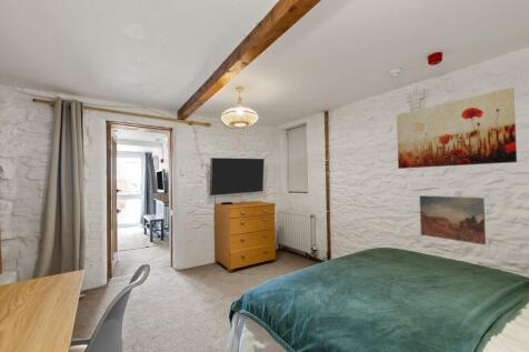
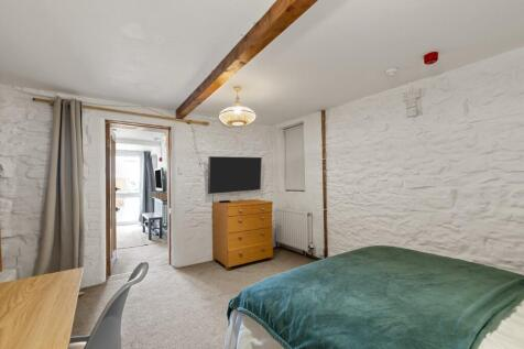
- wall art [419,194,487,247]
- wall art [396,87,518,170]
